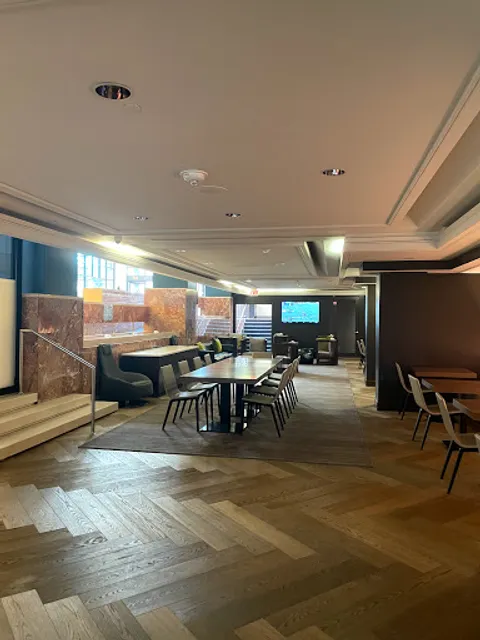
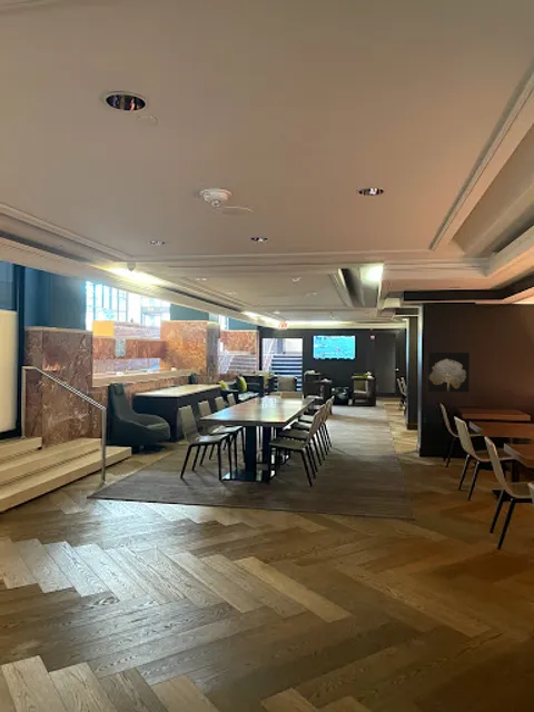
+ wall art [426,352,471,393]
